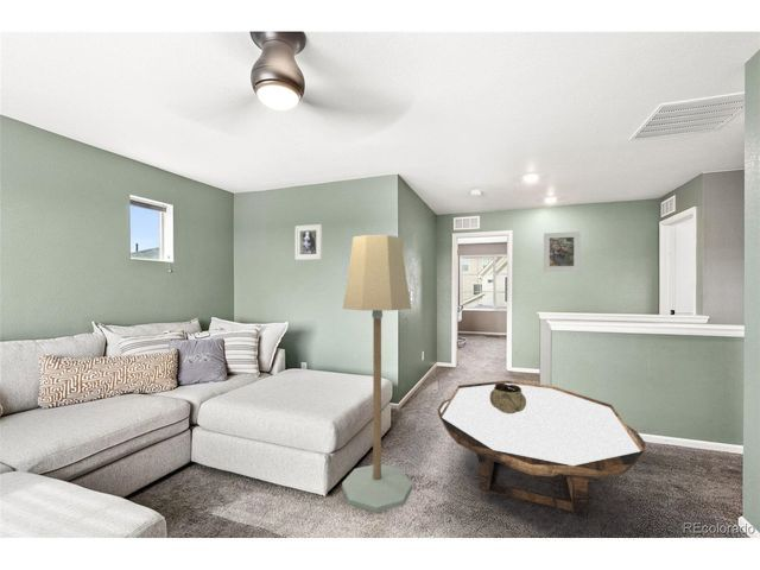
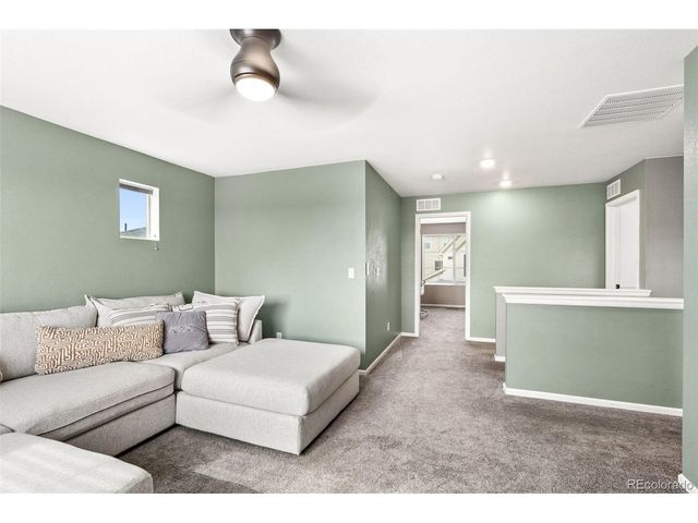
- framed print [543,230,581,273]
- decorative bowl [489,384,526,414]
- coffee table [437,380,647,514]
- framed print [294,223,323,261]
- floor lamp [341,234,413,513]
